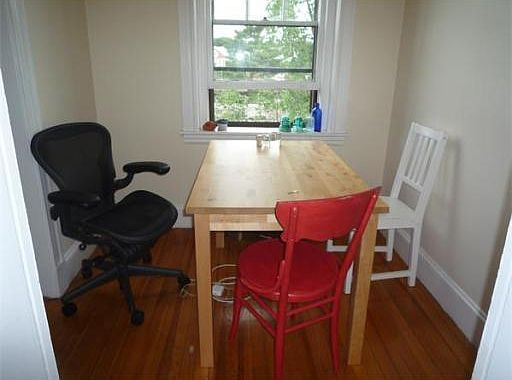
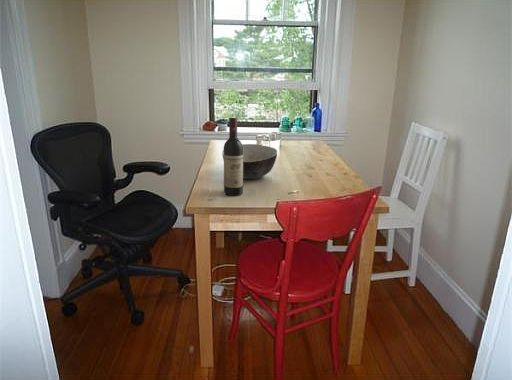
+ wine bottle [223,116,244,197]
+ bowl [221,143,278,180]
